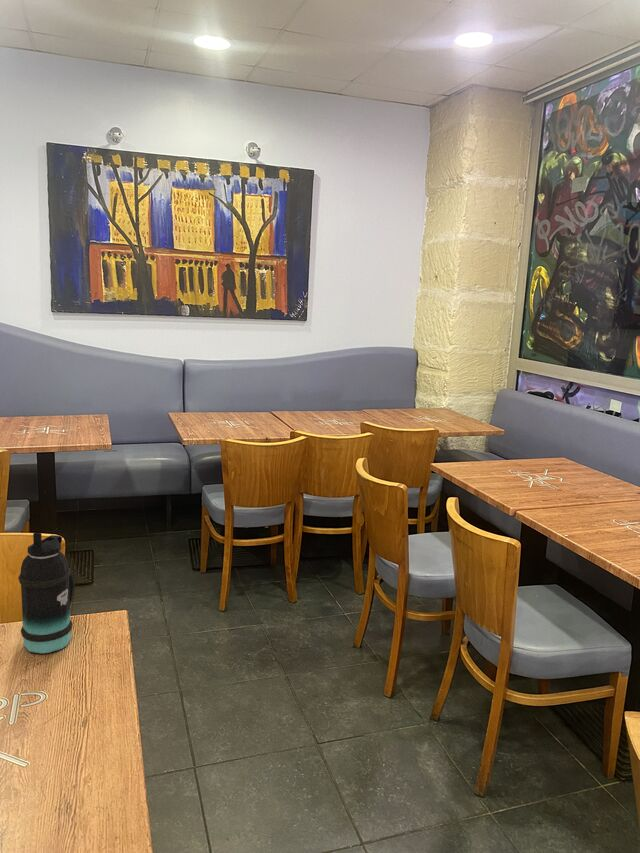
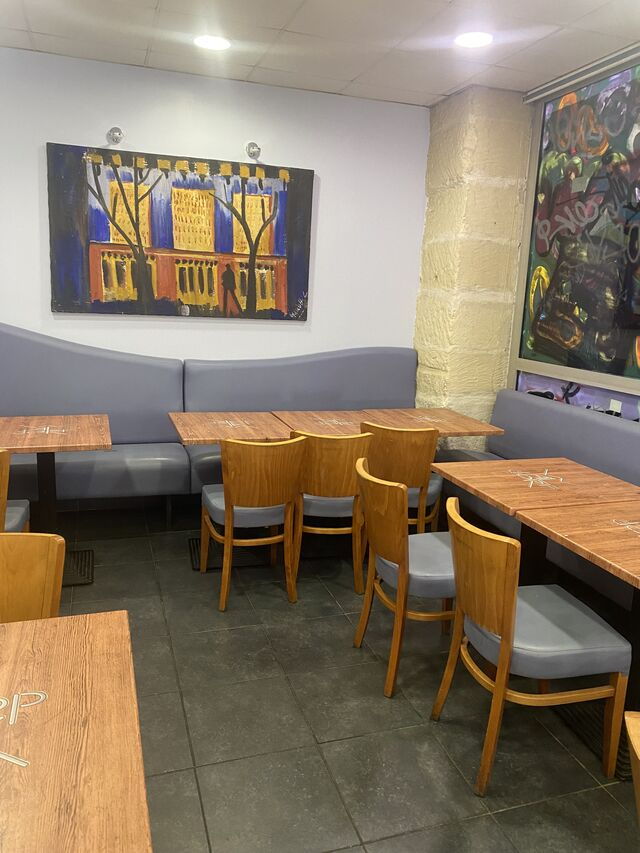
- bottle [17,531,76,654]
